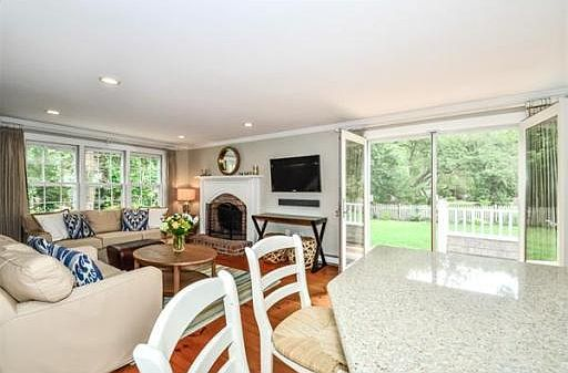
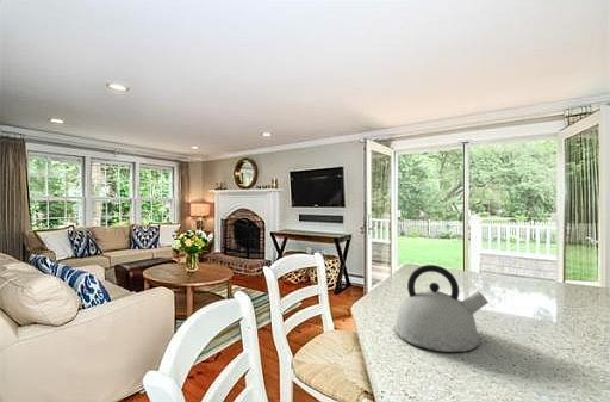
+ kettle [393,264,490,353]
